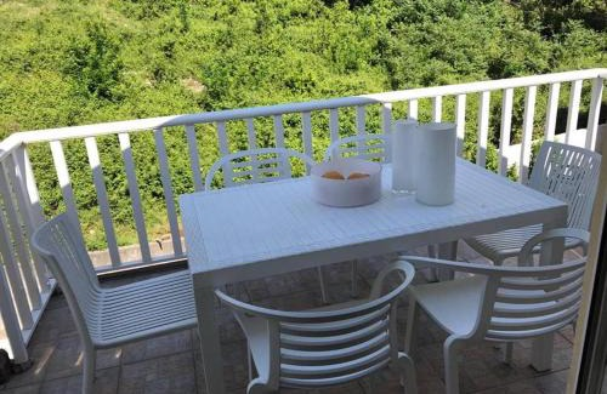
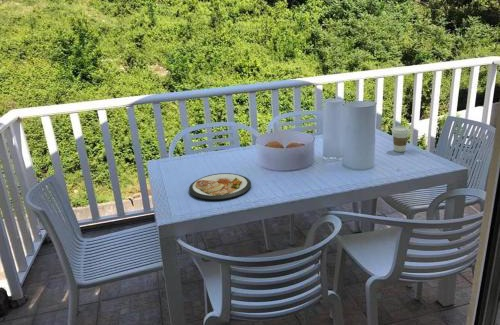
+ coffee cup [391,125,411,153]
+ dish [188,172,252,201]
